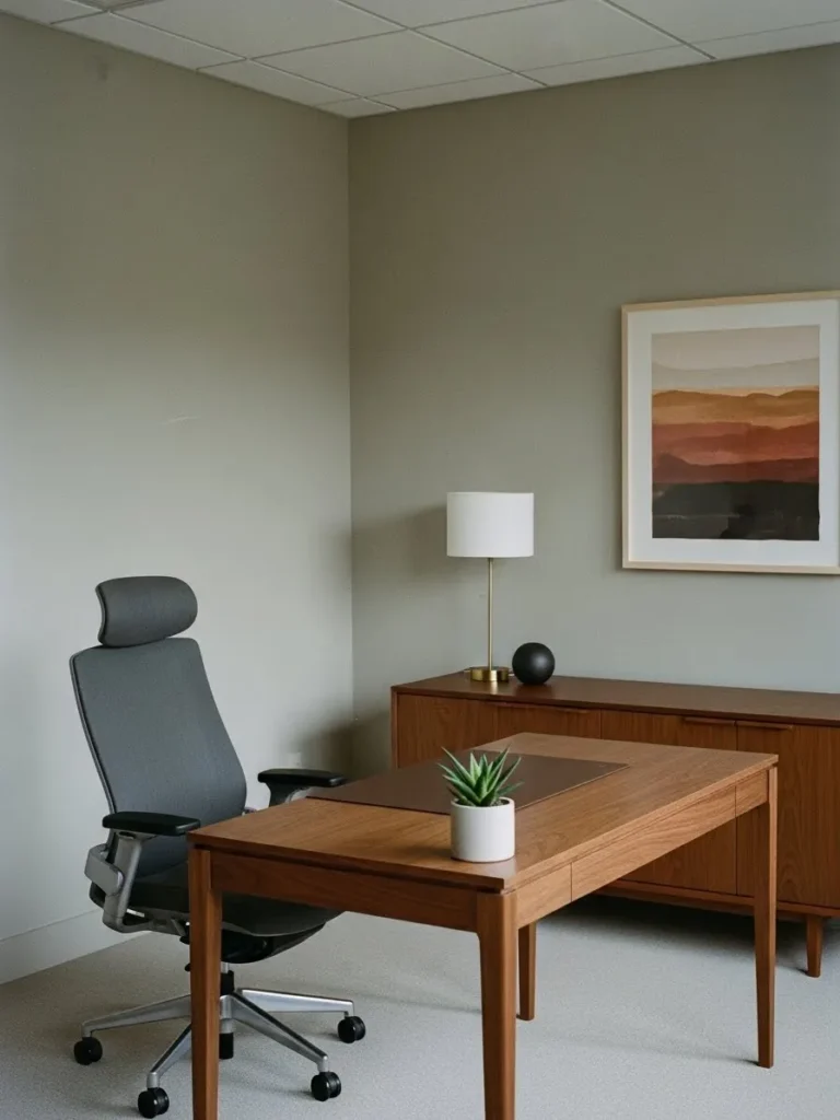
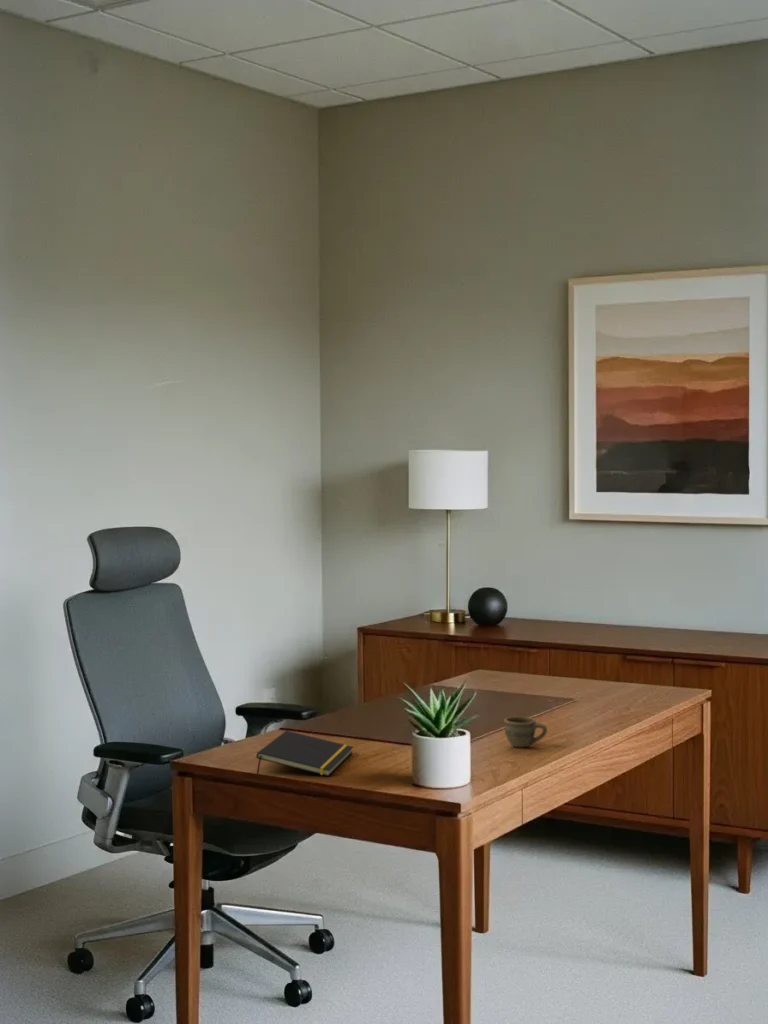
+ cup [503,716,548,748]
+ notepad [255,730,354,777]
